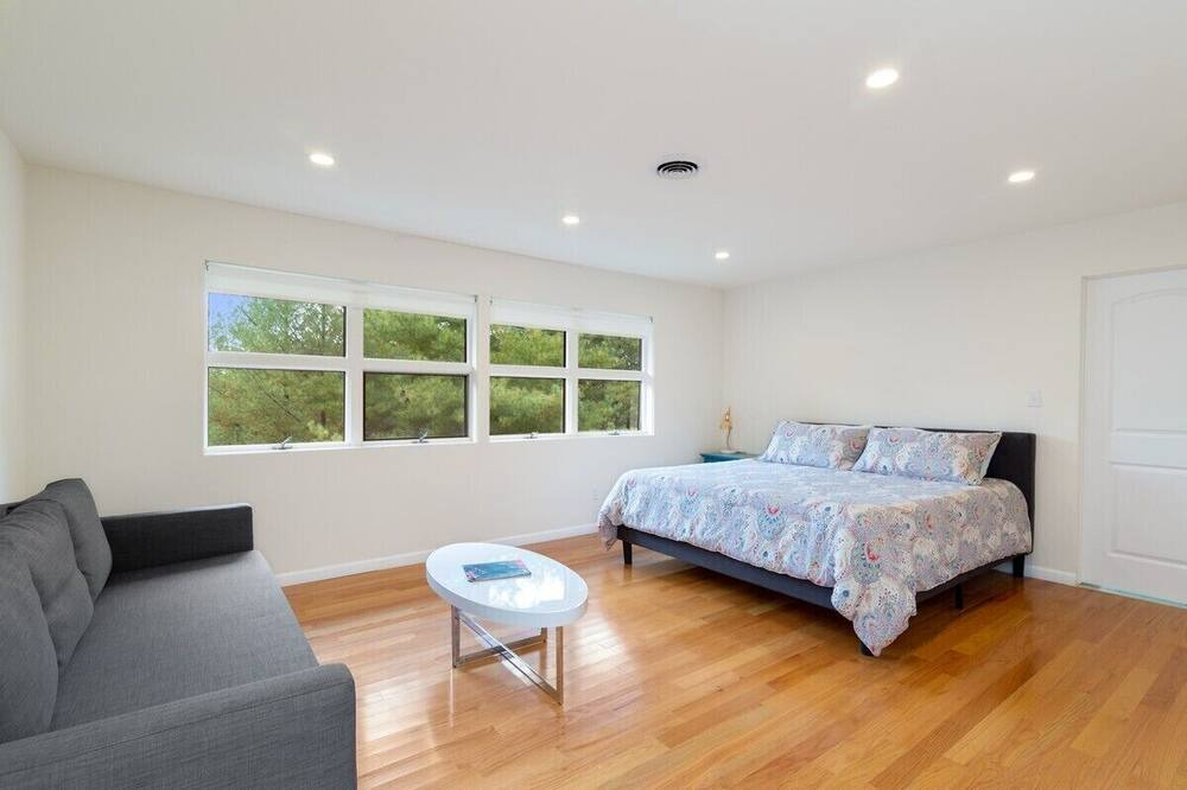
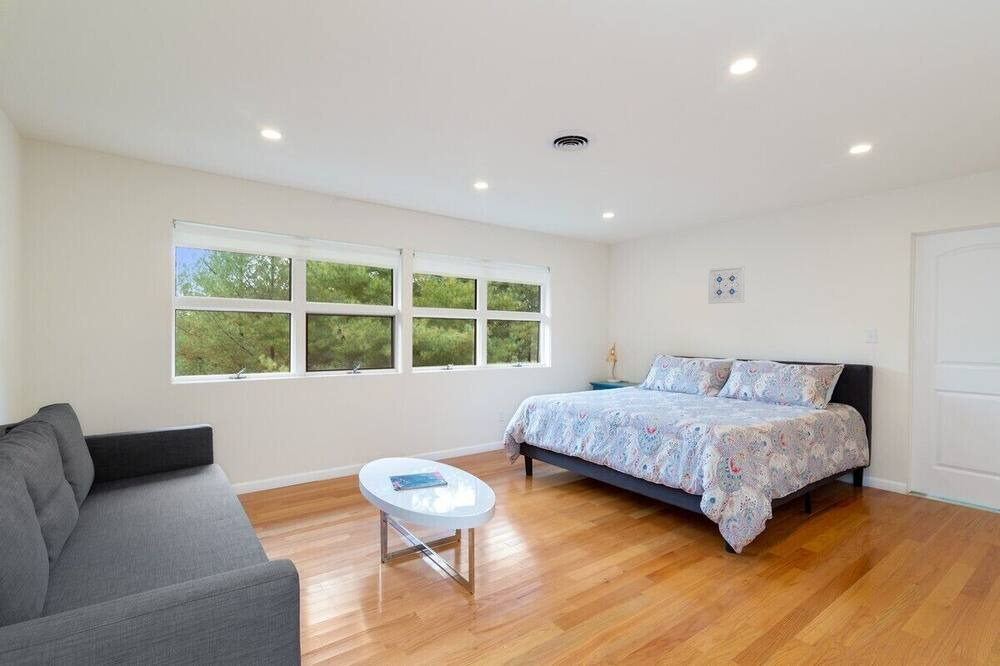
+ wall art [707,265,746,305]
